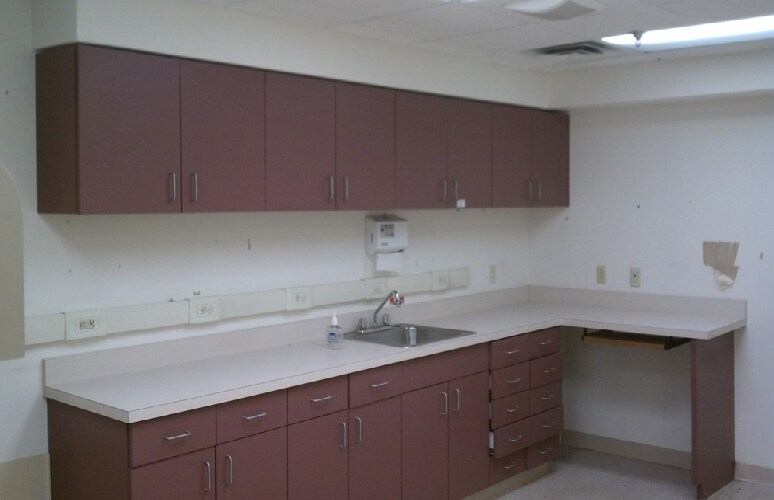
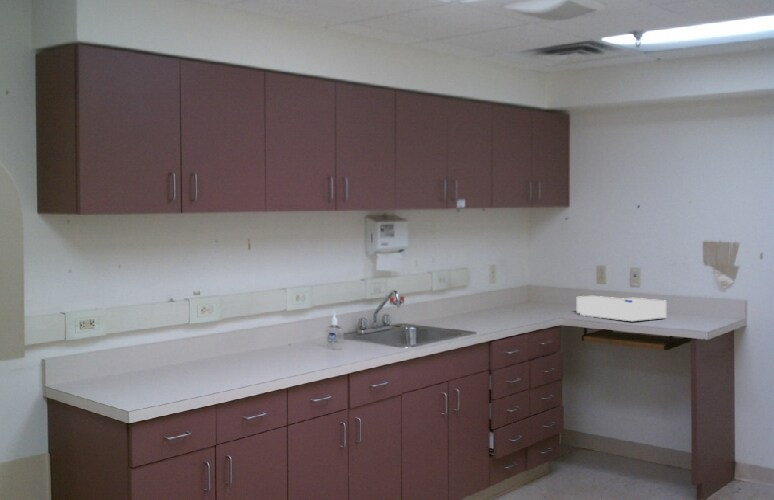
+ desk organizer [576,295,667,322]
